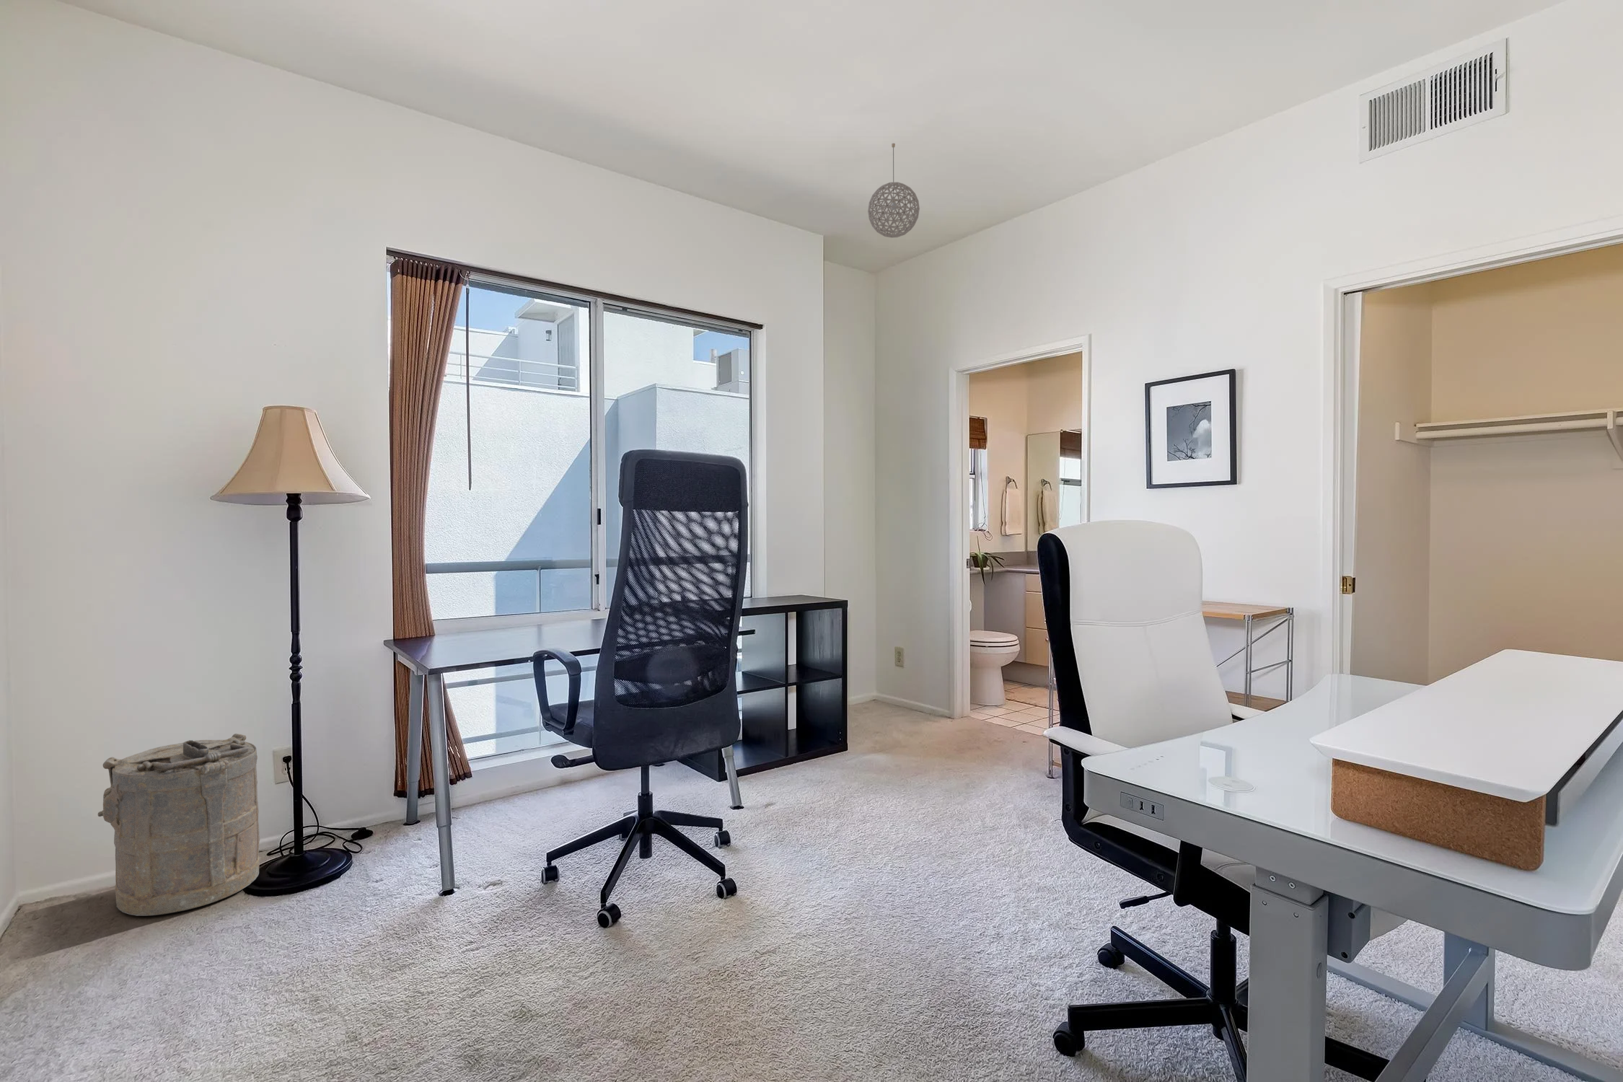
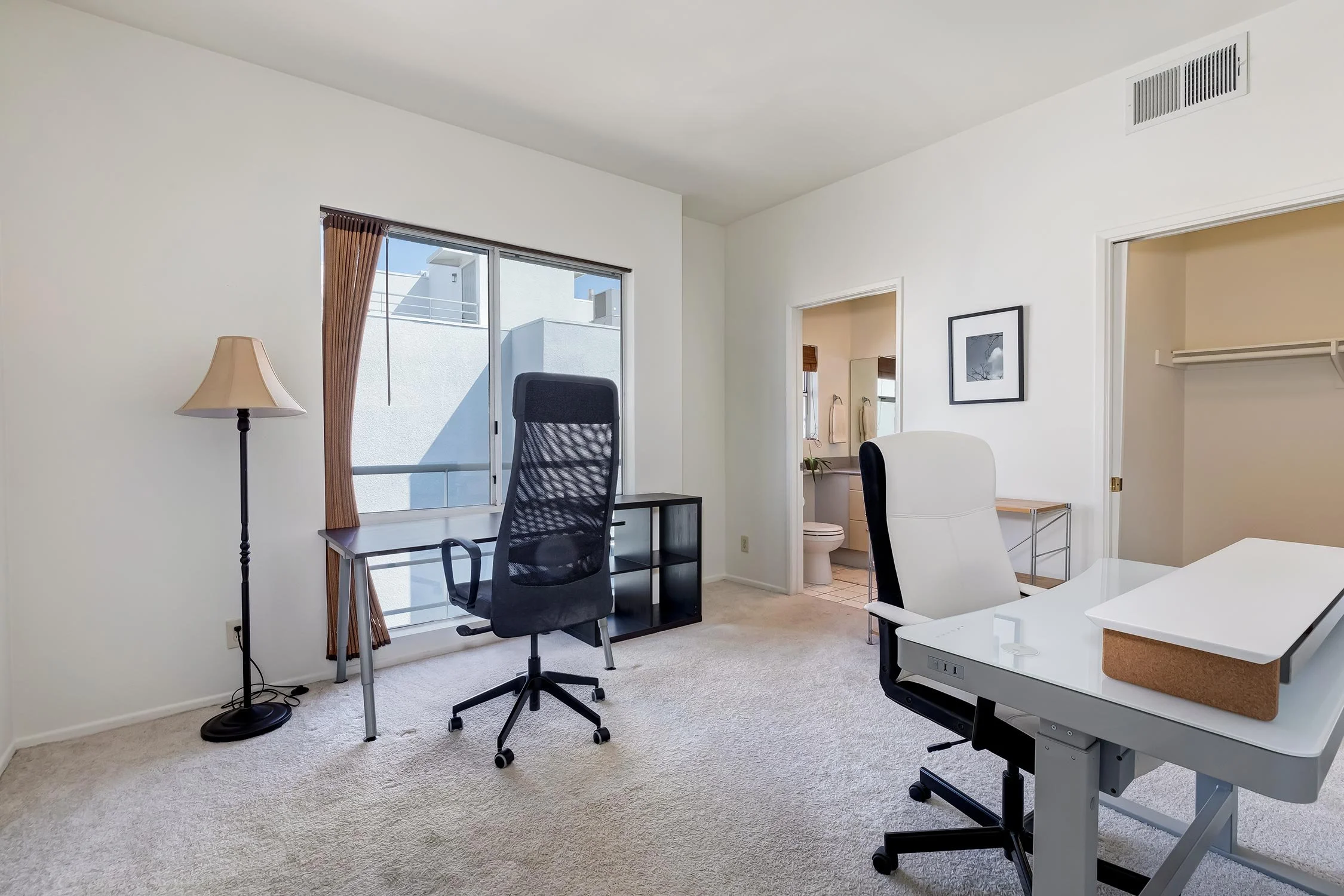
- pendant light [867,142,920,239]
- laundry hamper [98,733,261,917]
